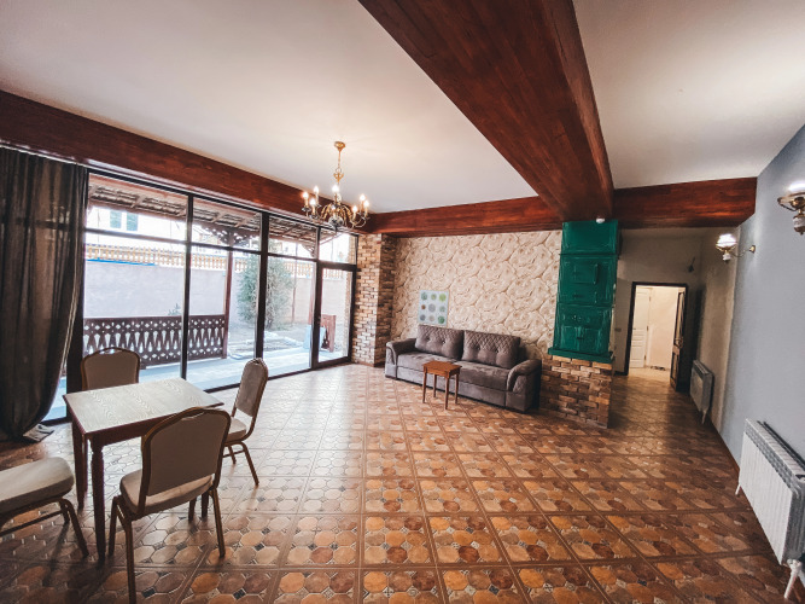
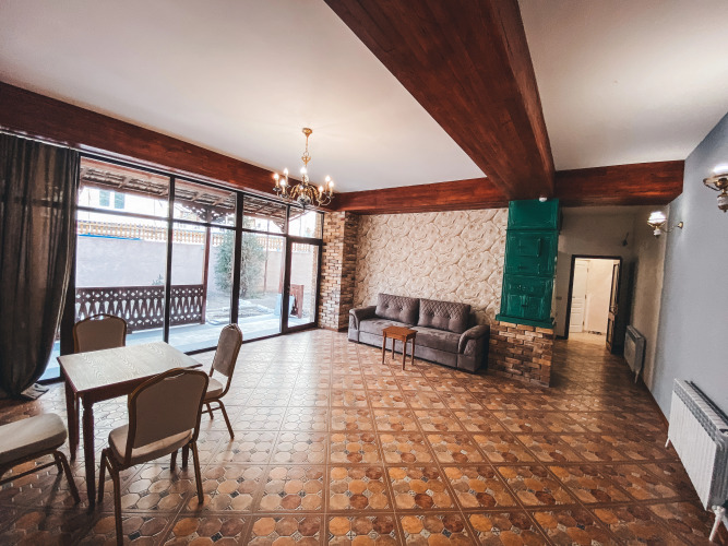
- wall art [415,288,451,327]
